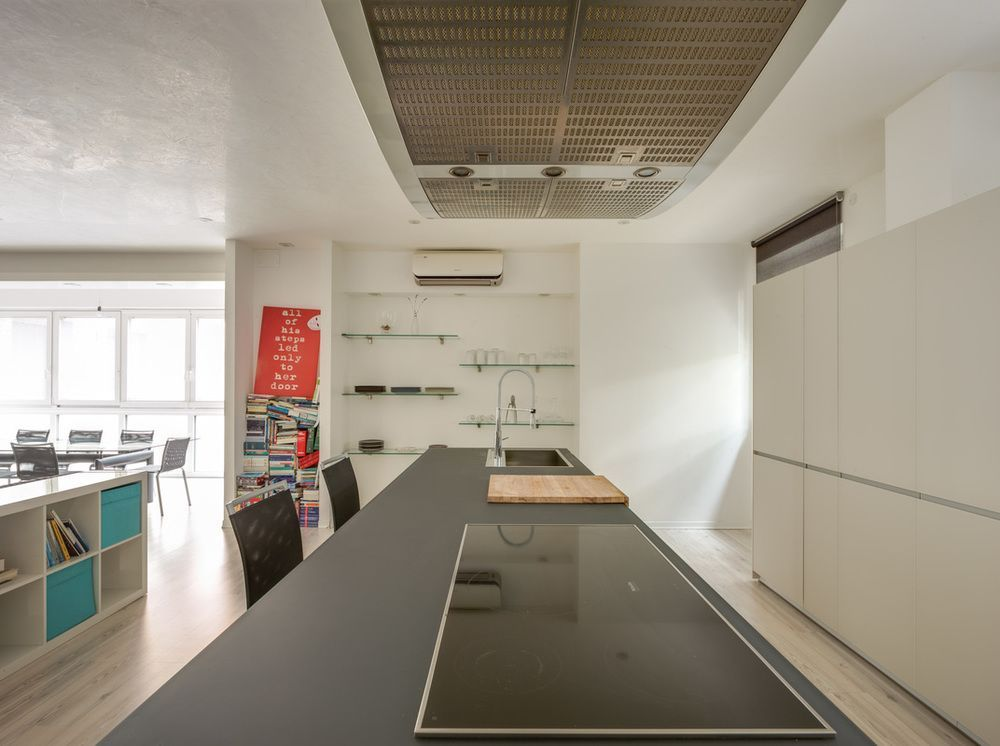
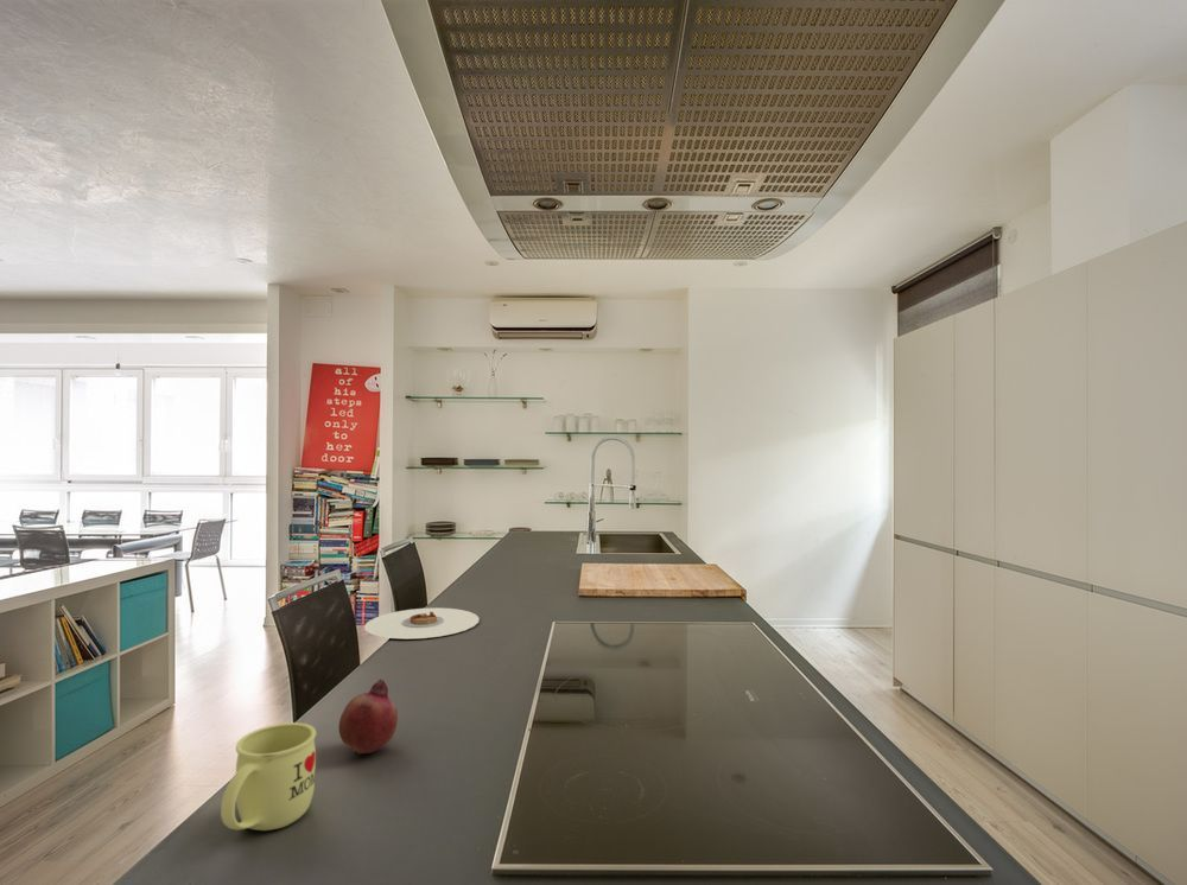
+ plate [363,607,481,641]
+ mug [220,721,317,832]
+ fruit [337,679,399,755]
